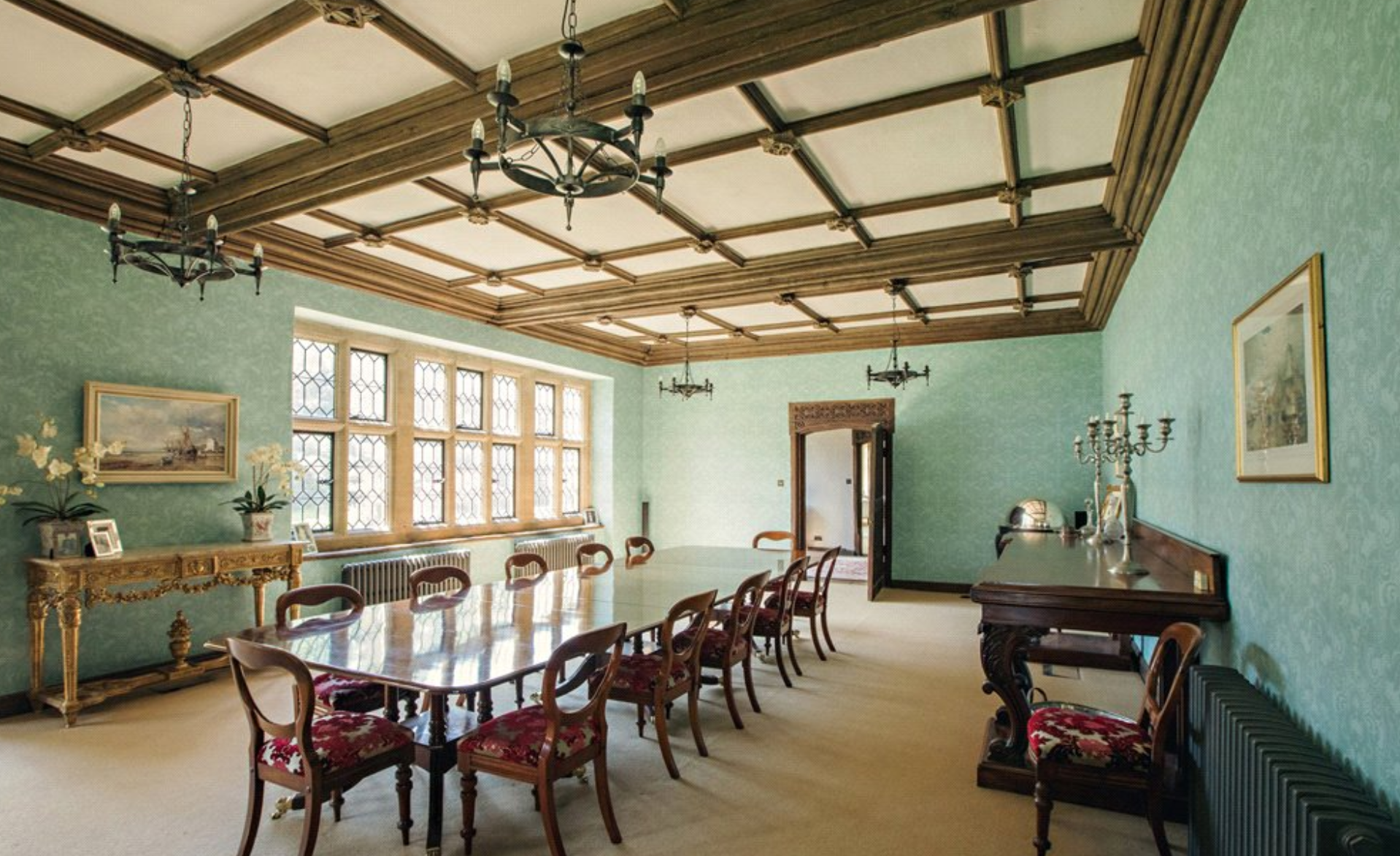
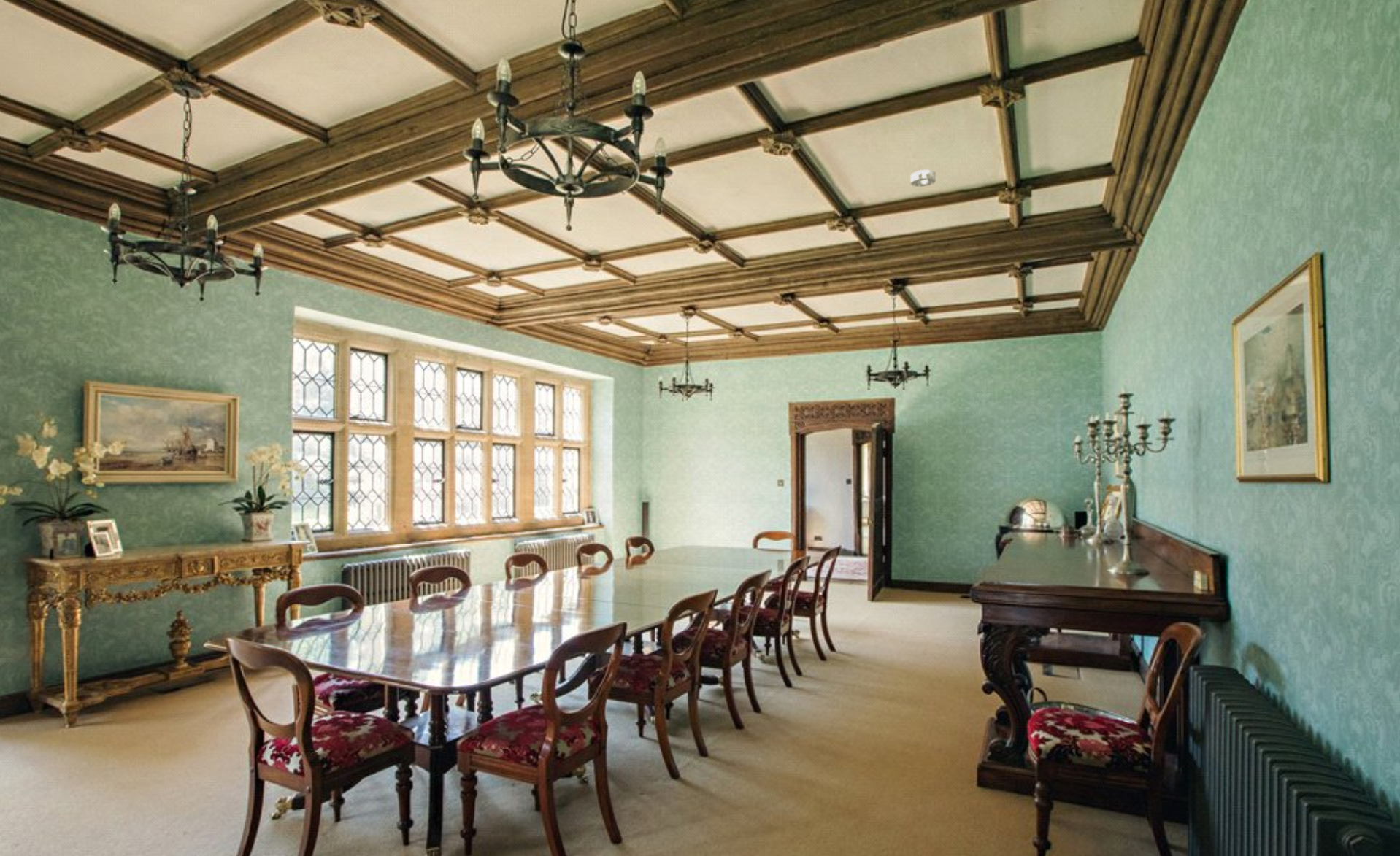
+ smoke detector [909,169,936,188]
